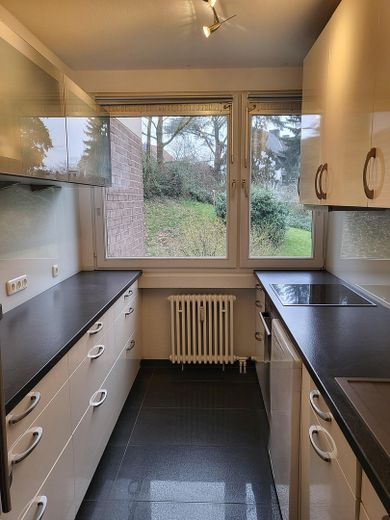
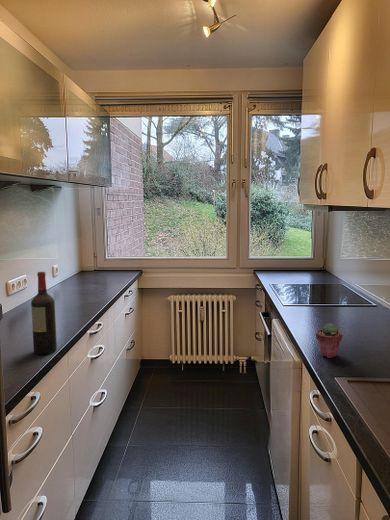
+ wine bottle [30,271,58,355]
+ potted succulent [315,322,343,359]
